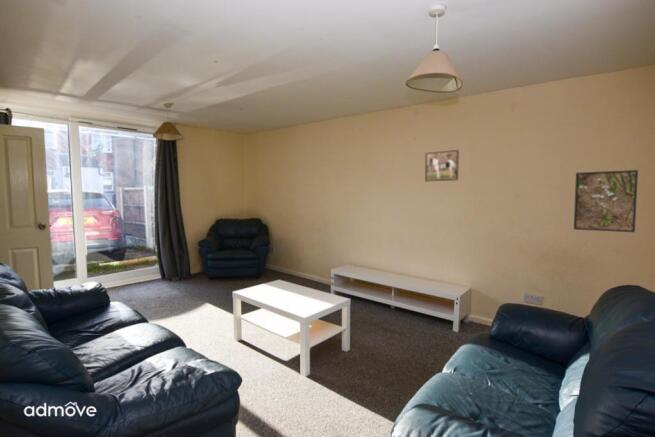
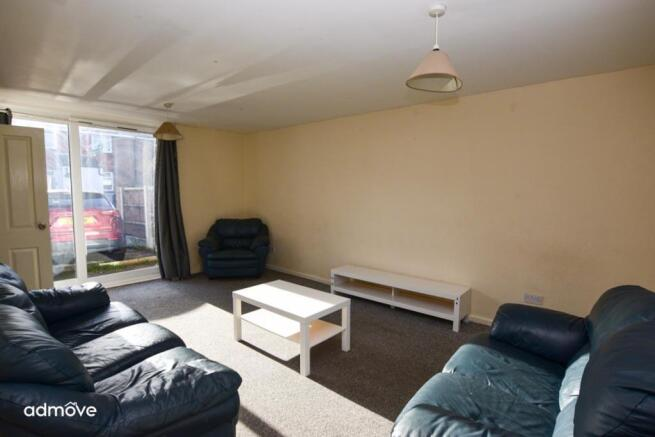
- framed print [424,149,460,182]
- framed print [573,169,639,233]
